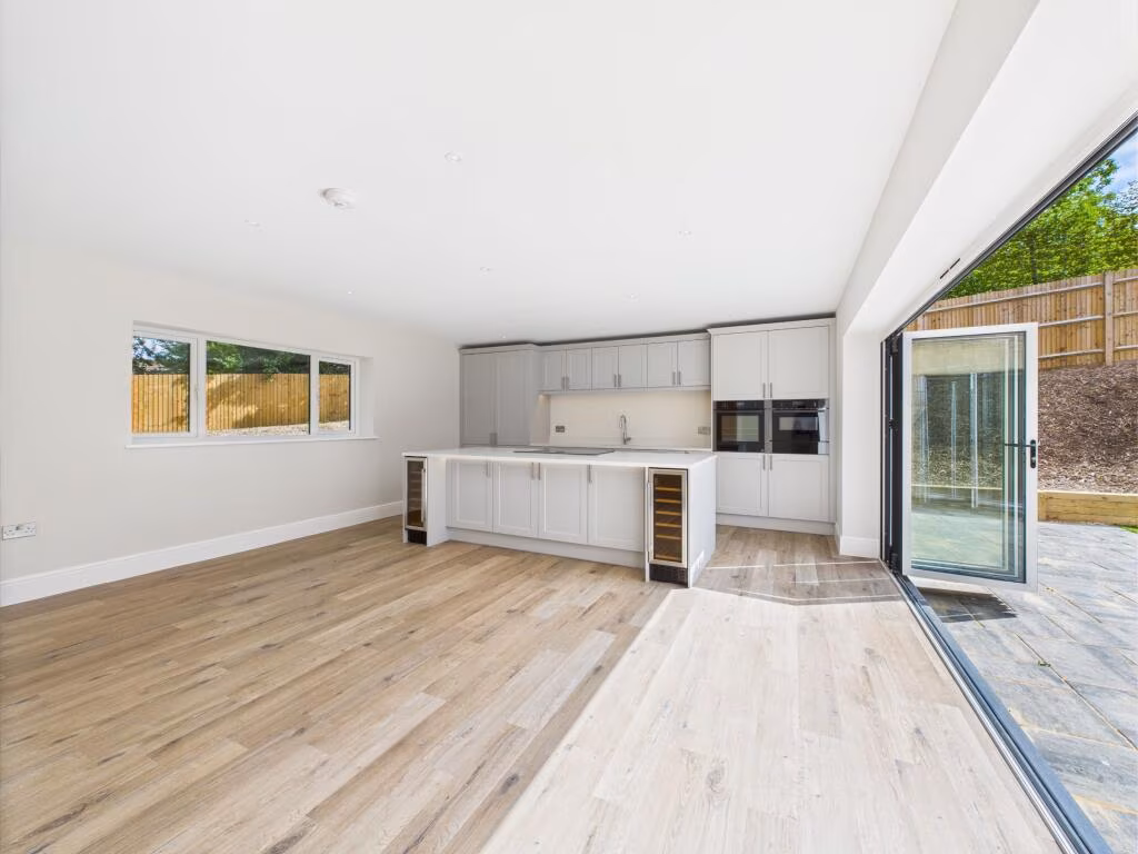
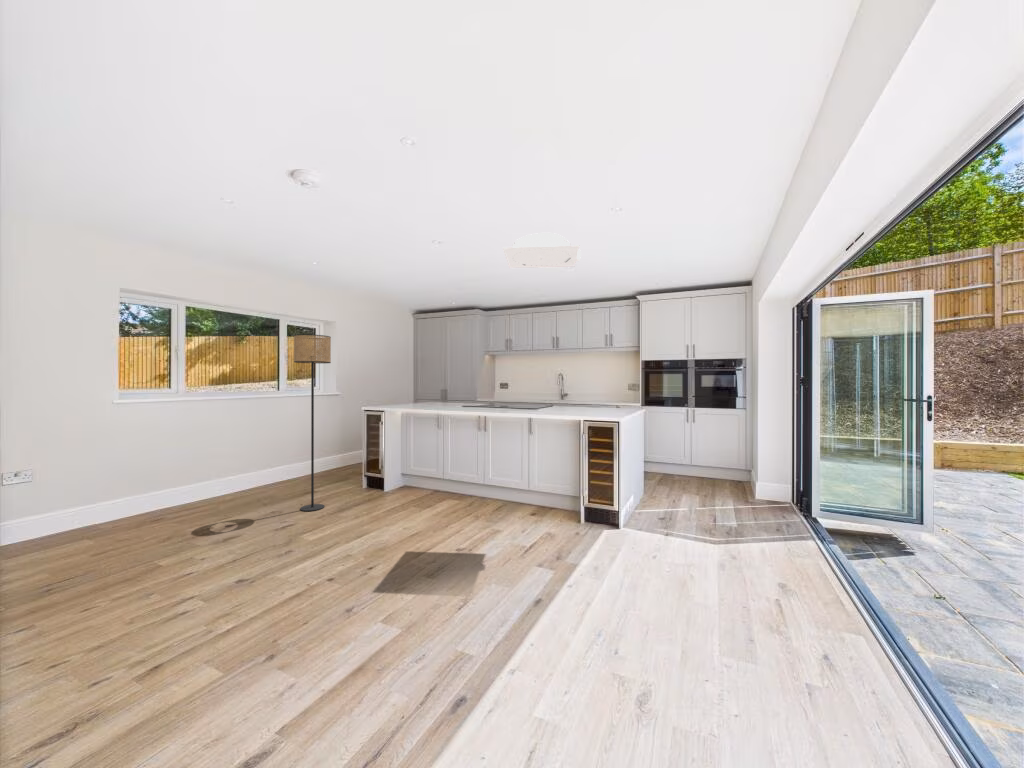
+ floor lamp [293,333,332,512]
+ ceiling light [502,232,582,269]
